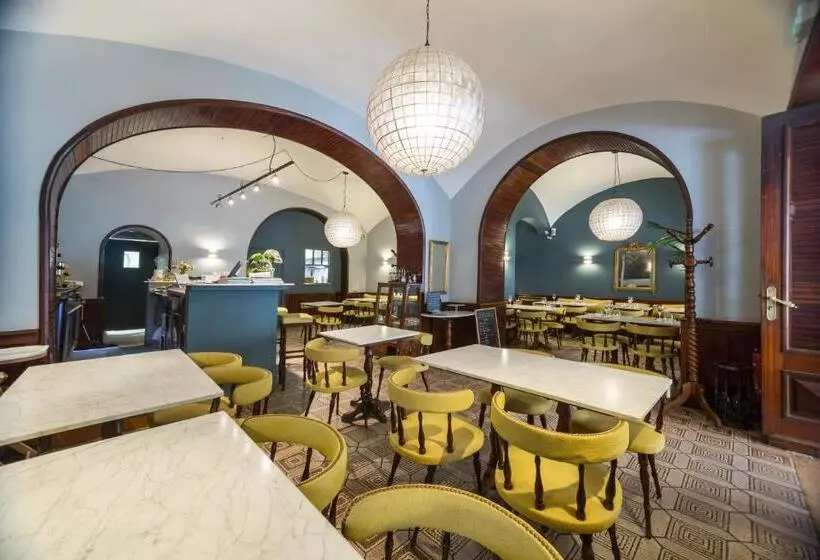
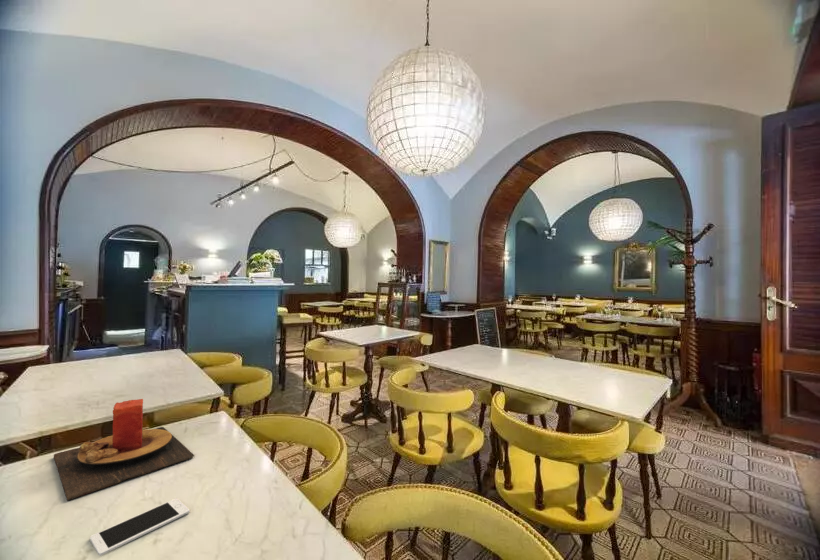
+ cell phone [89,497,191,557]
+ candle [53,398,195,502]
